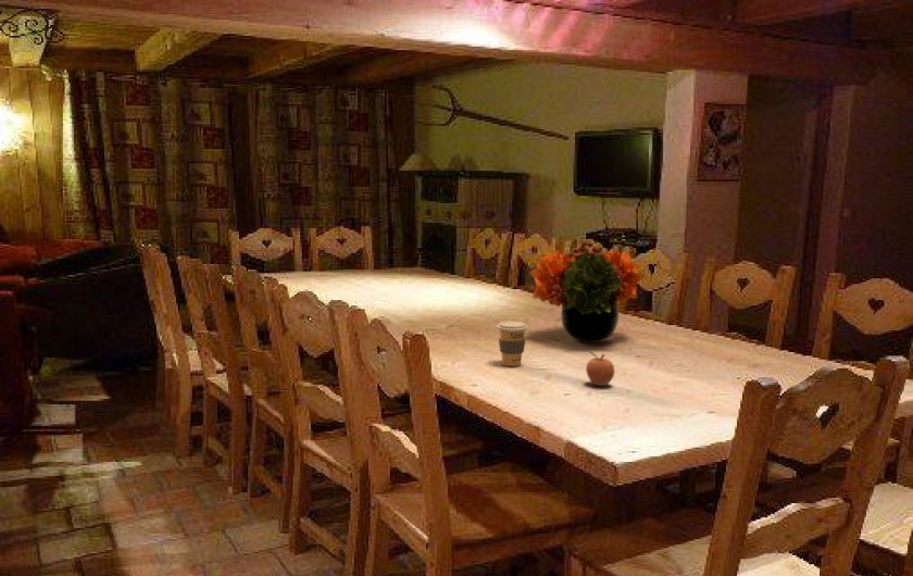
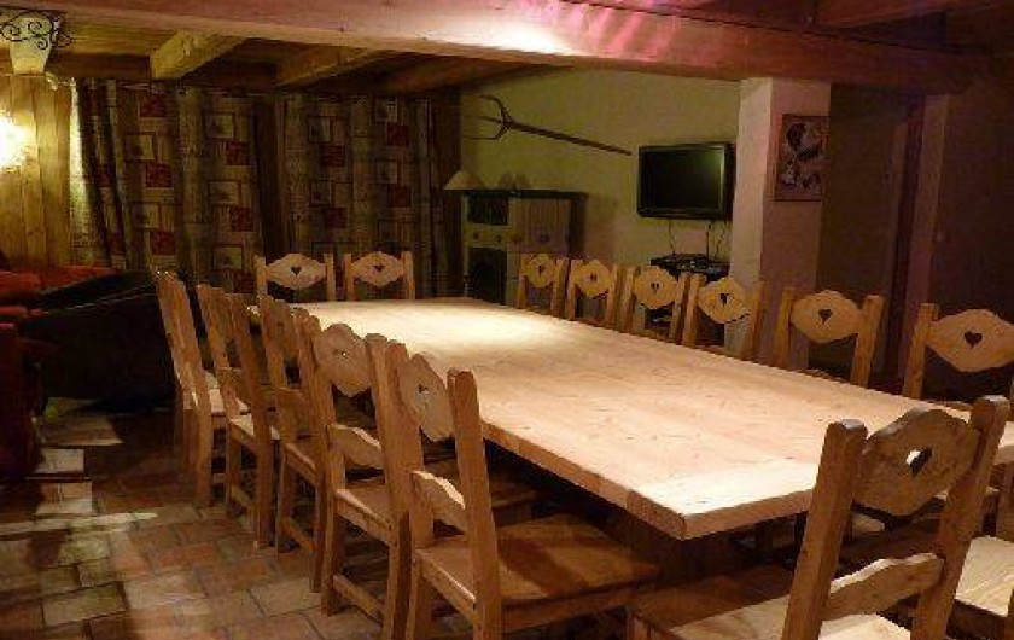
- flower arrangement [529,240,642,343]
- fruit [585,350,615,387]
- coffee cup [496,321,528,367]
